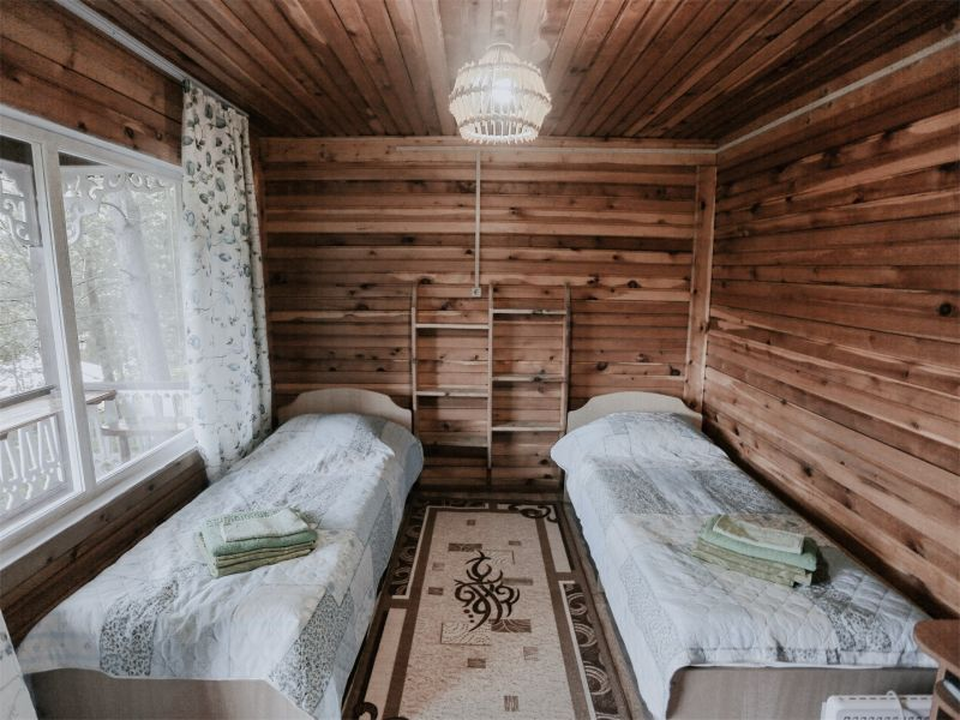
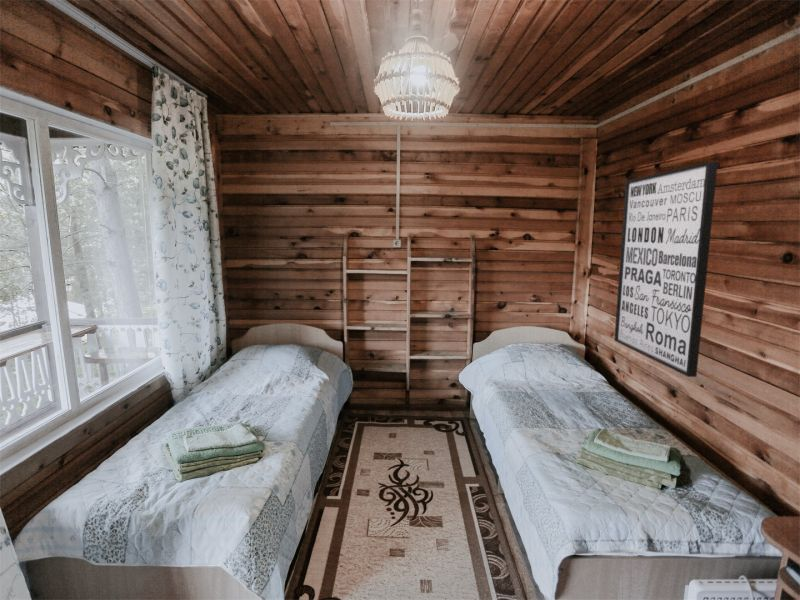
+ wall art [613,161,719,378]
